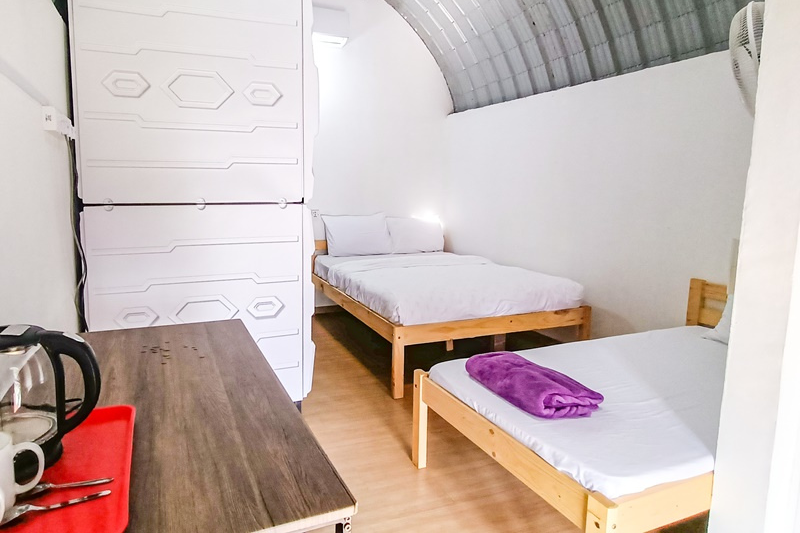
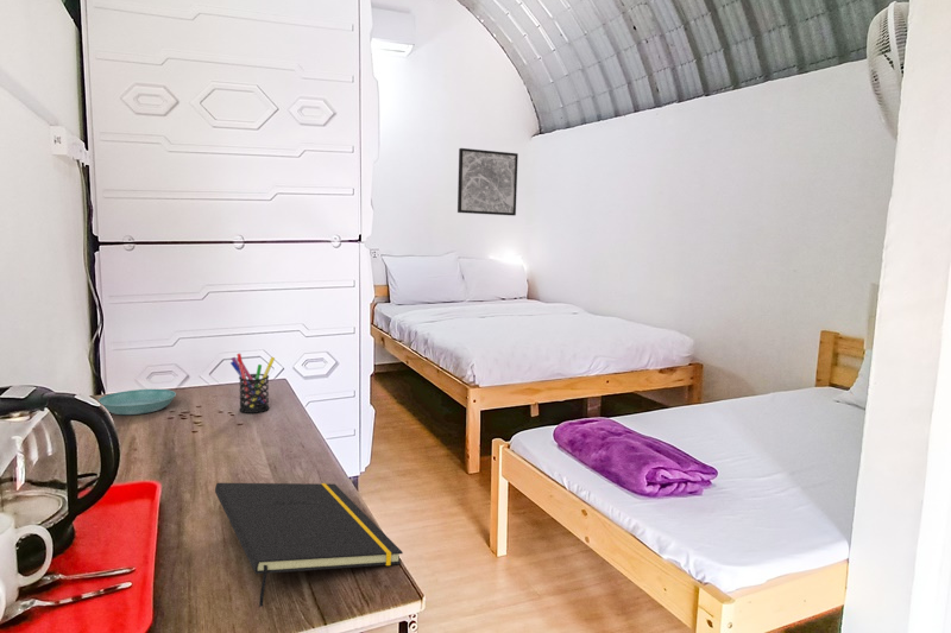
+ wall art [456,147,519,216]
+ saucer [97,388,177,416]
+ notepad [214,482,404,608]
+ pen holder [229,353,276,414]
